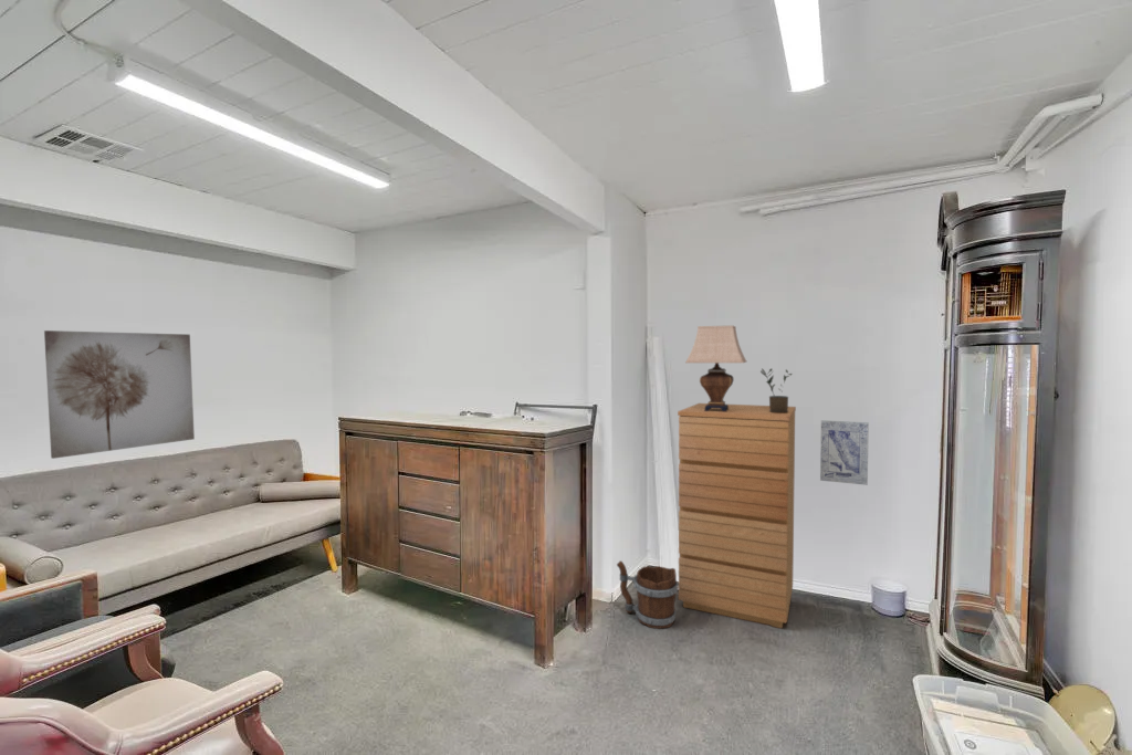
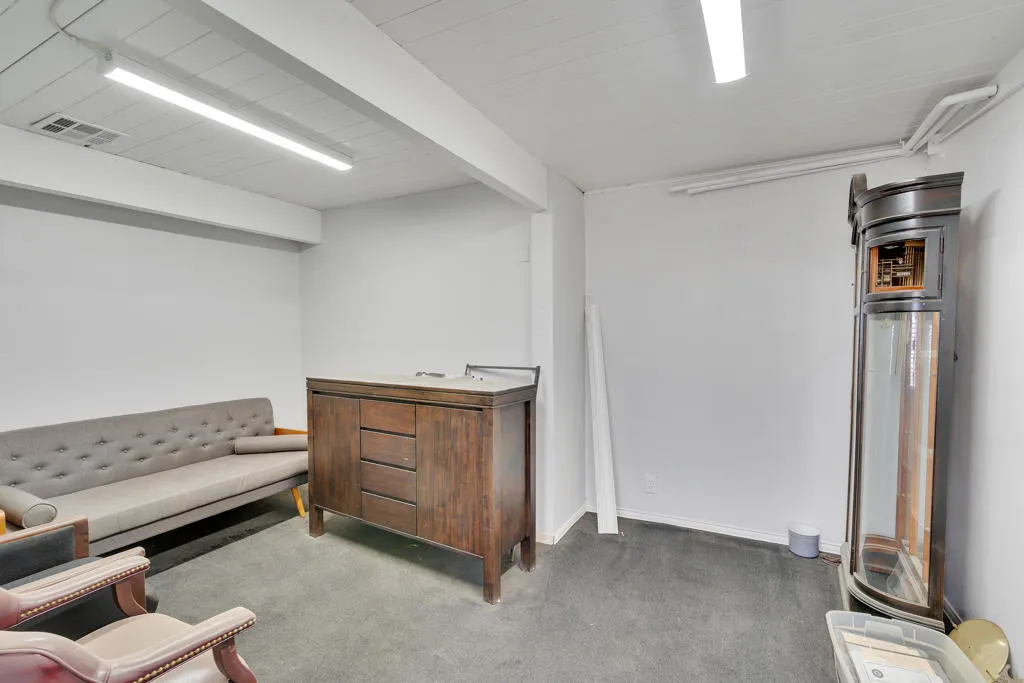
- bucket [616,559,679,630]
- table lamp [684,324,747,412]
- wall art [819,419,870,486]
- dresser [677,402,797,629]
- potted plant [759,367,794,413]
- wall art [43,329,196,460]
